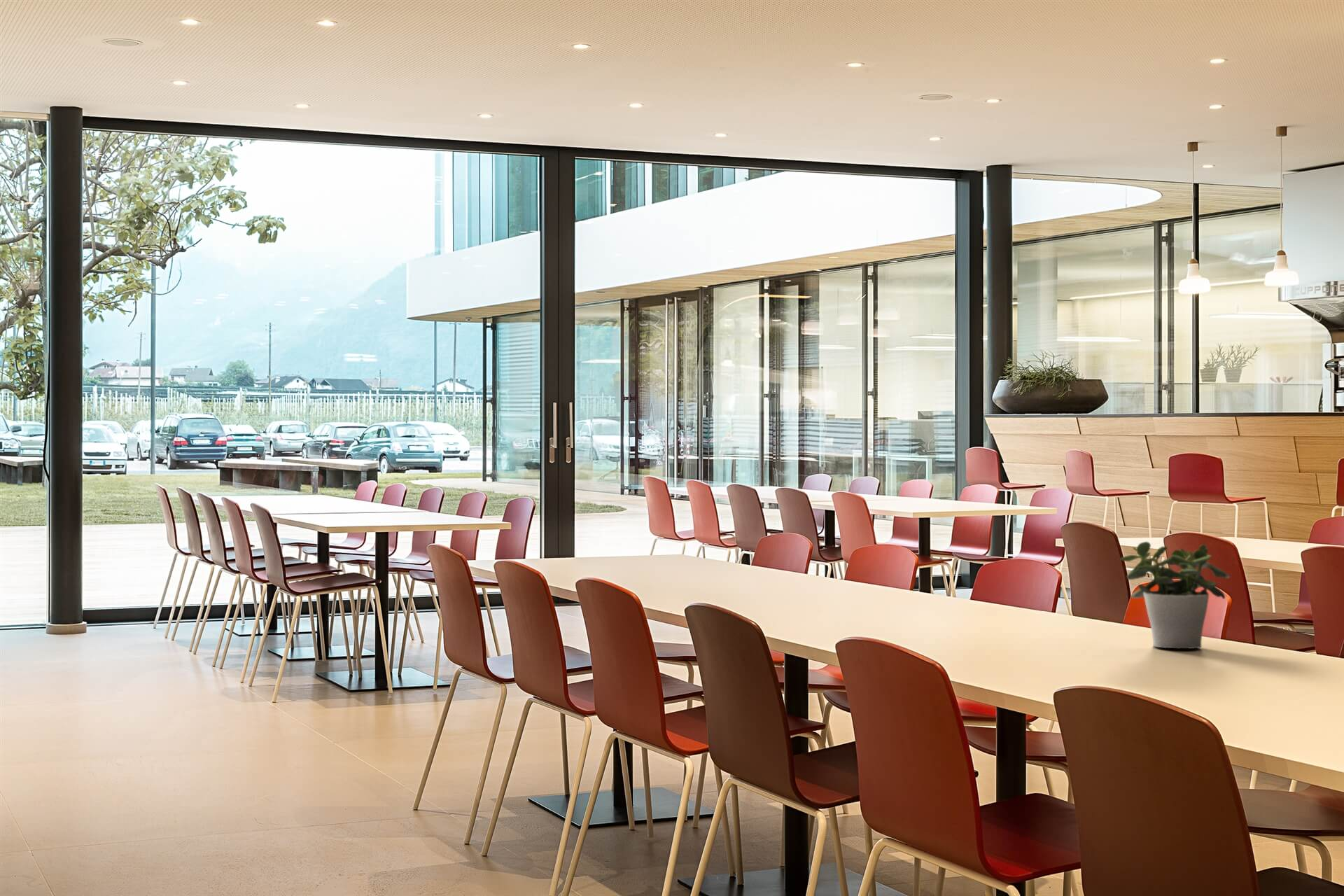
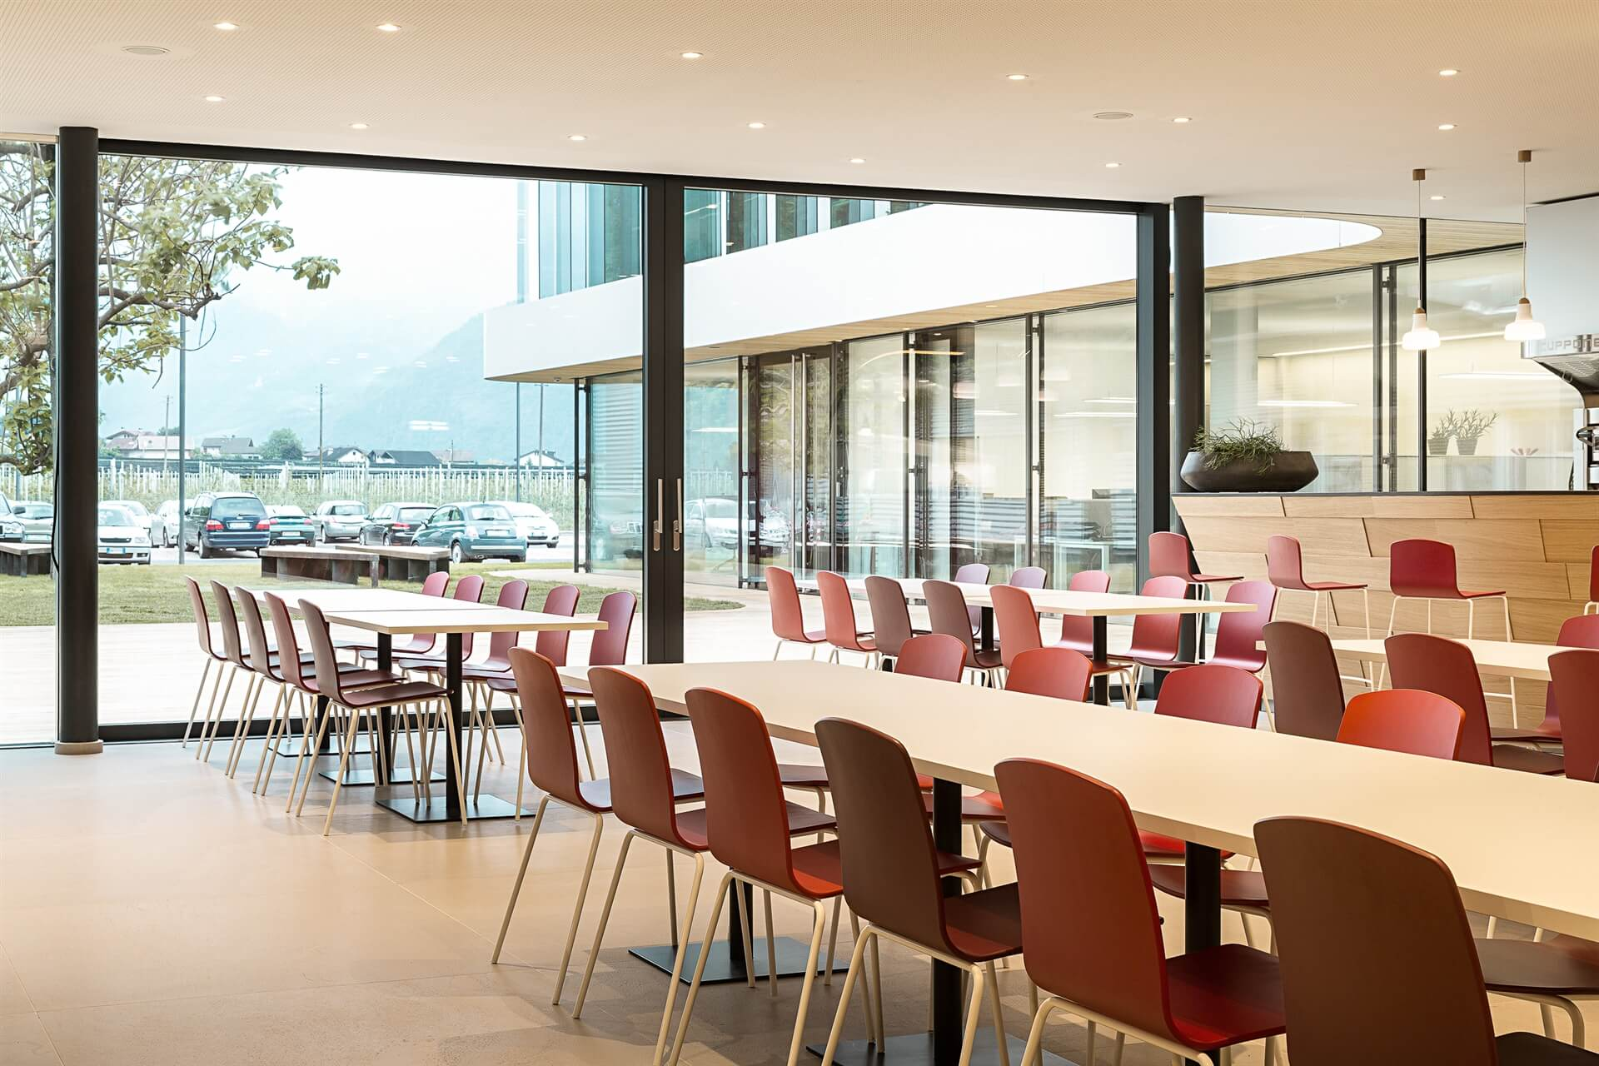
- potted plant [1120,541,1231,650]
